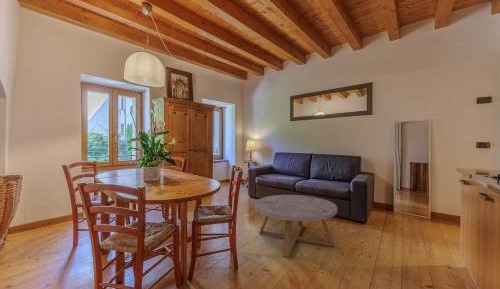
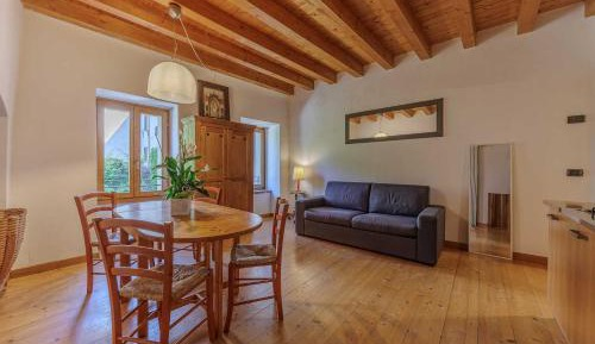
- coffee table [253,194,338,258]
